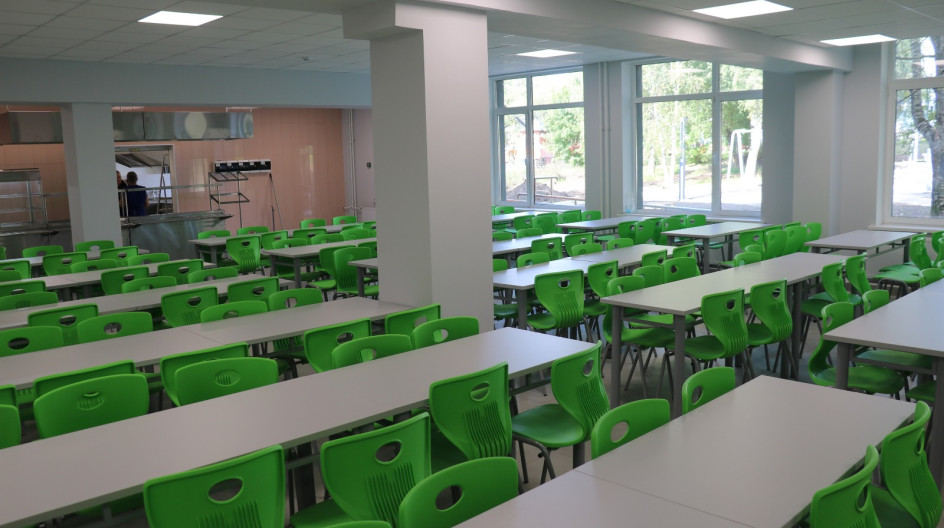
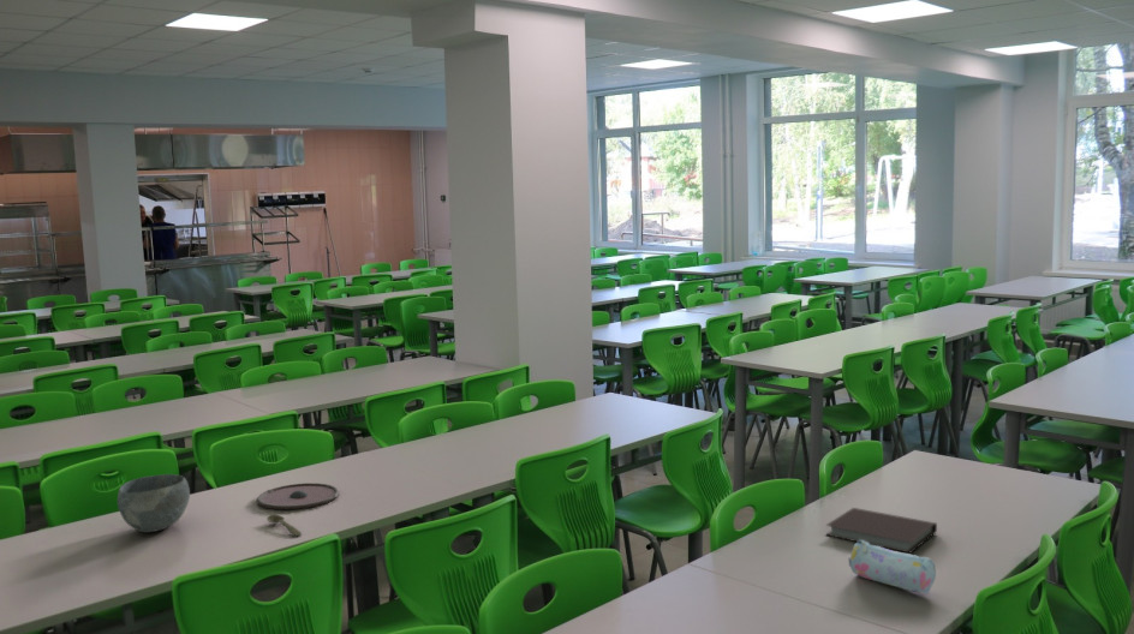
+ bowl [117,473,191,533]
+ pencil case [848,540,937,594]
+ notebook [824,507,938,555]
+ plate [256,482,340,510]
+ spoon [265,513,303,537]
